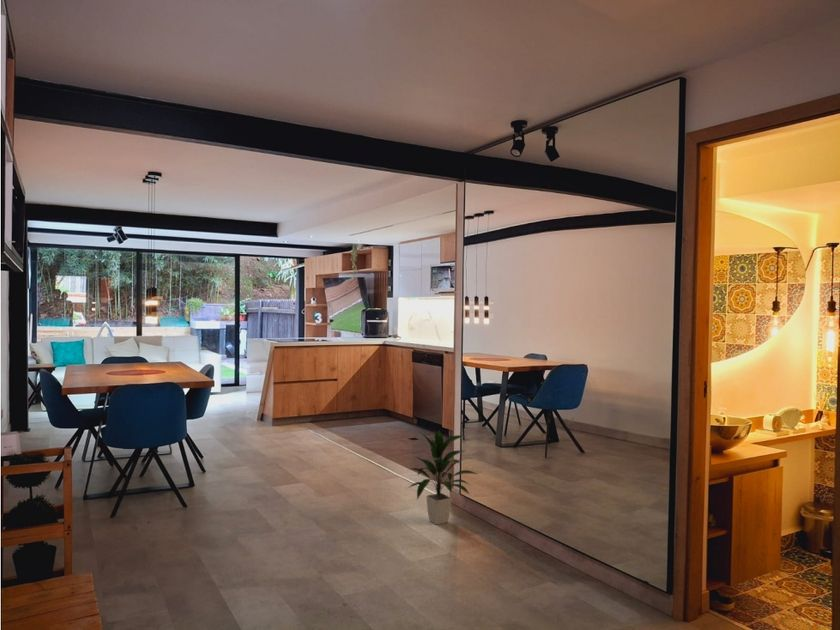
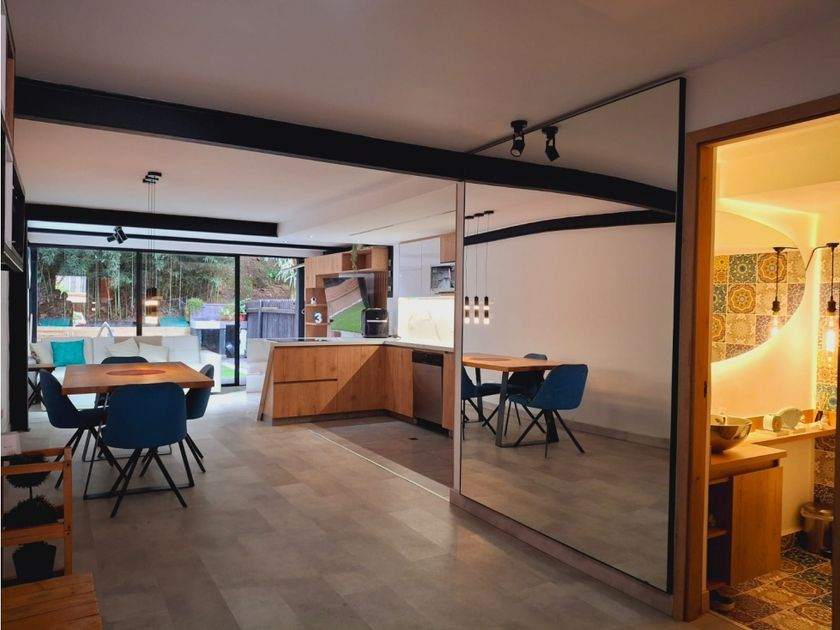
- indoor plant [405,429,478,525]
